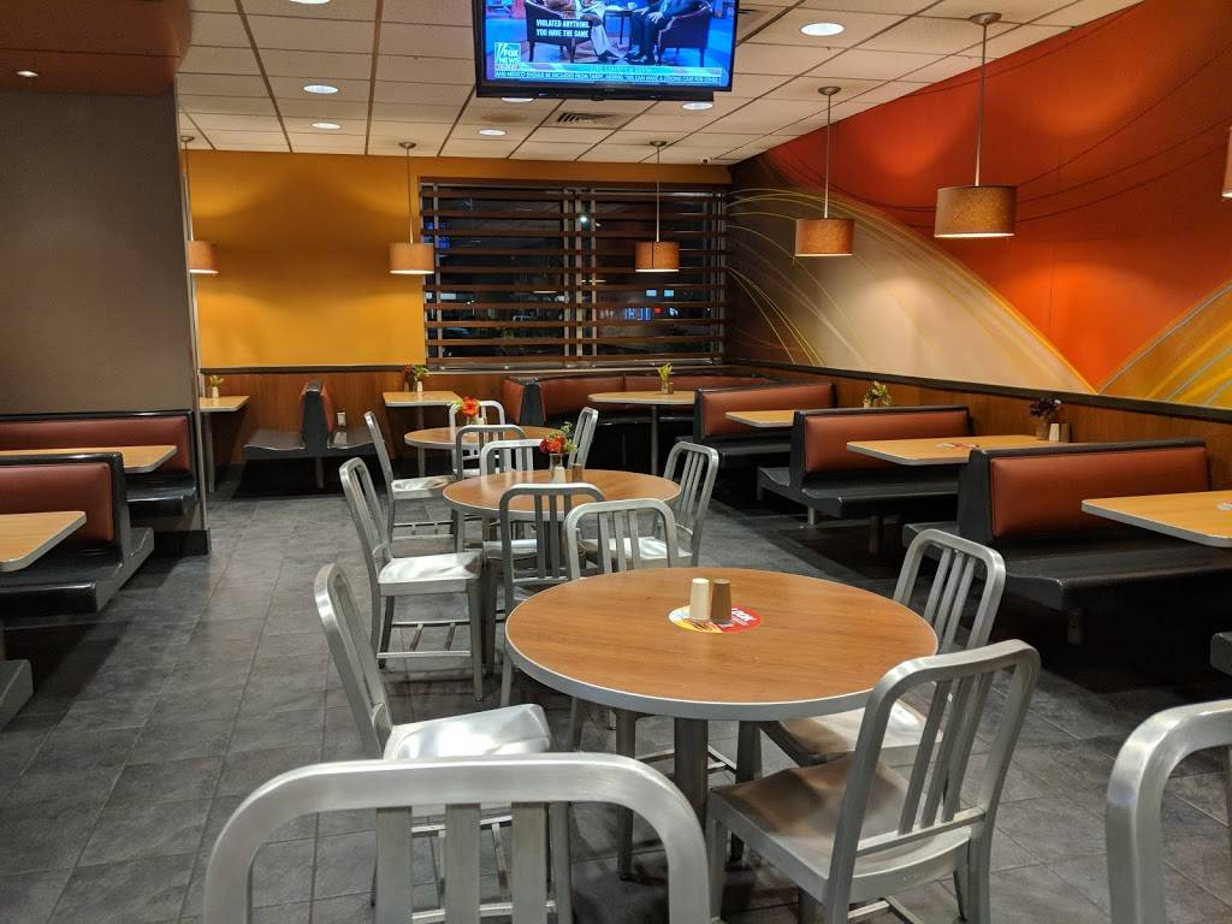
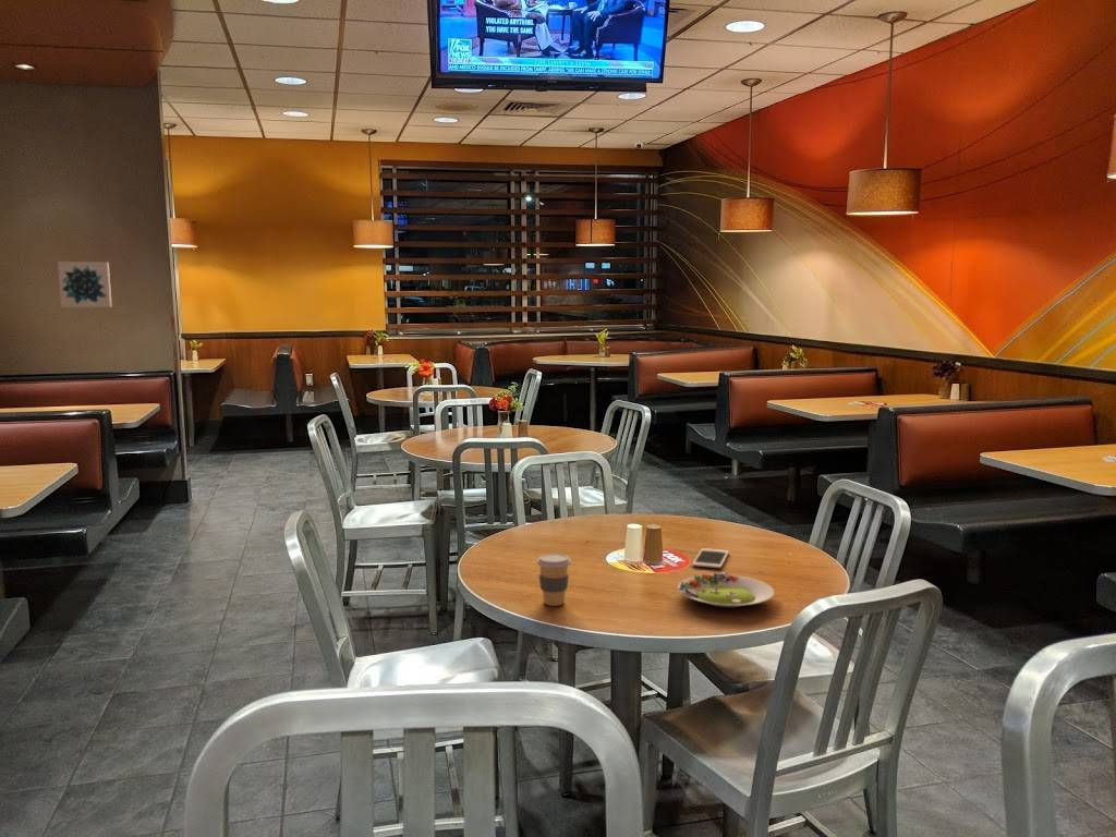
+ coffee cup [536,553,572,607]
+ salad plate [677,571,775,608]
+ cell phone [691,547,730,569]
+ wall art [57,260,113,308]
